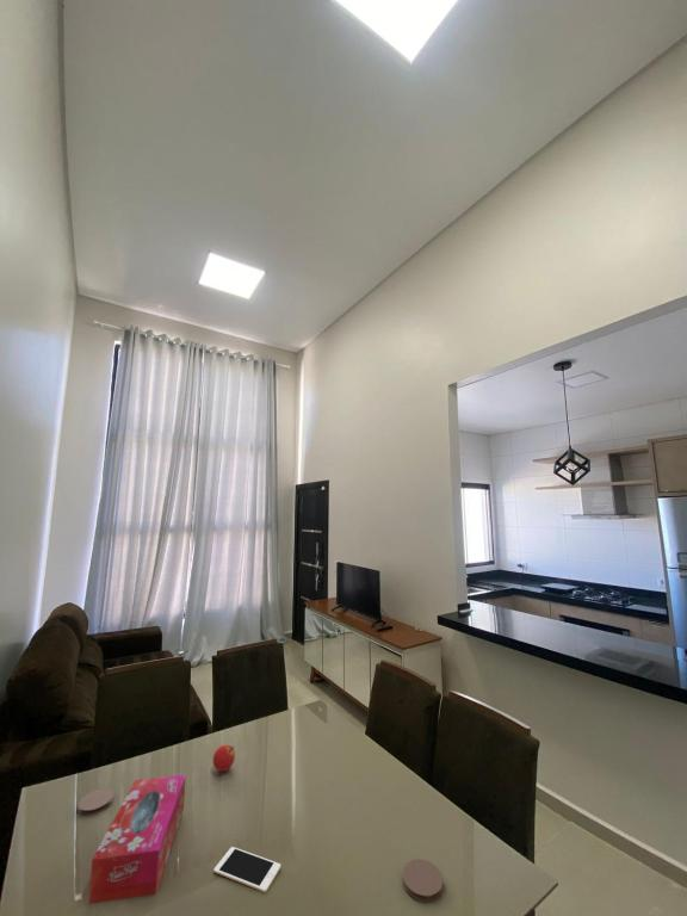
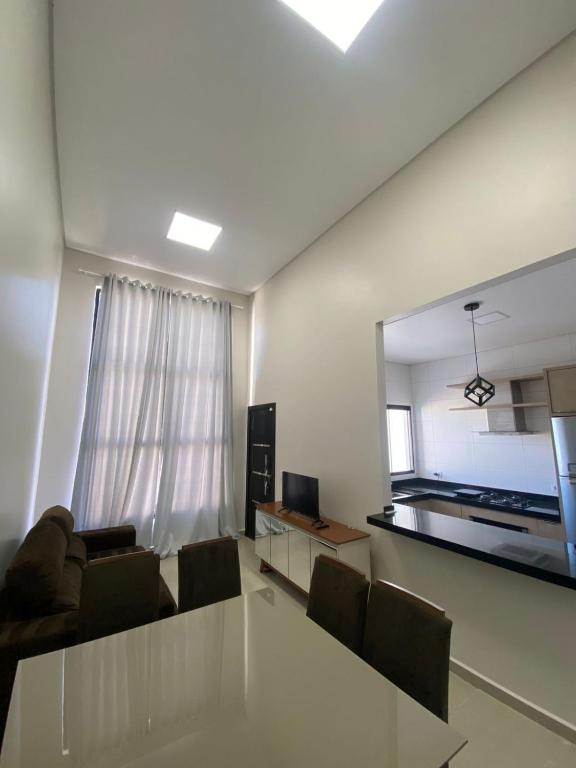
- coaster [402,858,444,903]
- cell phone [212,846,281,893]
- coaster [76,787,114,816]
- tissue box [87,773,187,905]
- fruit [212,744,236,773]
